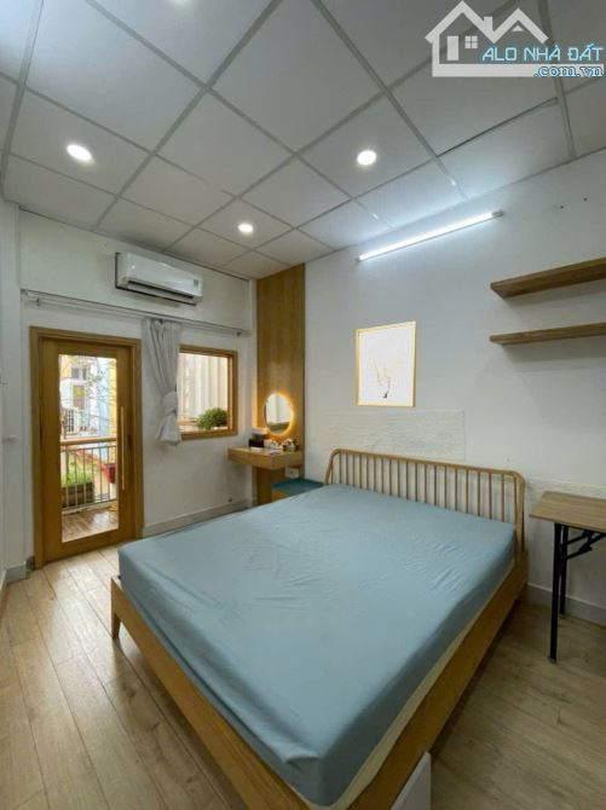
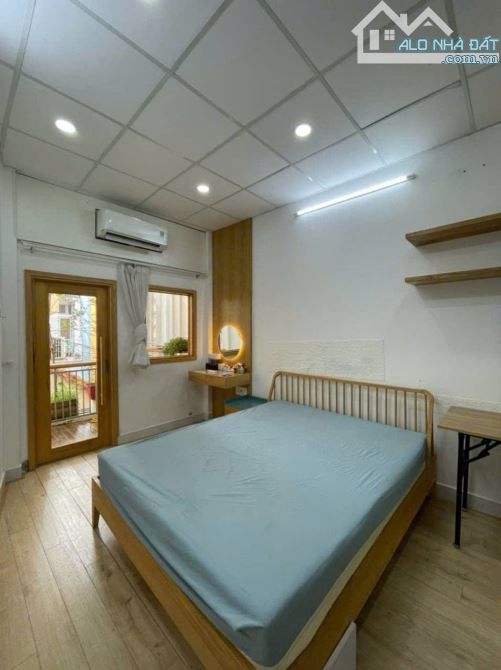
- wall art [354,320,417,409]
